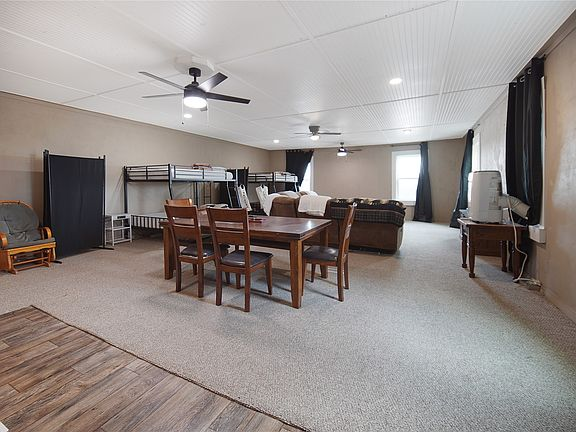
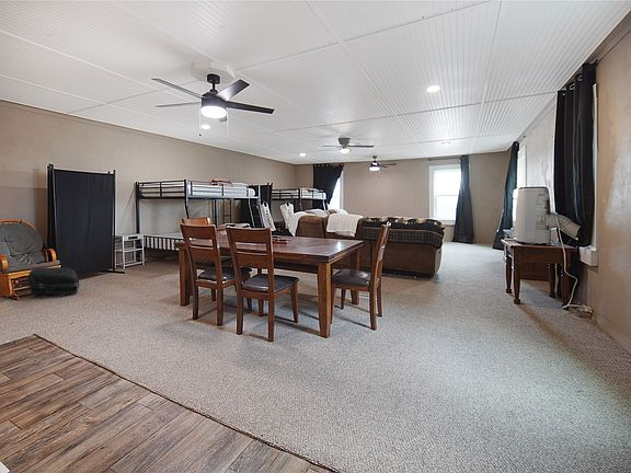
+ backpack [24,266,80,300]
